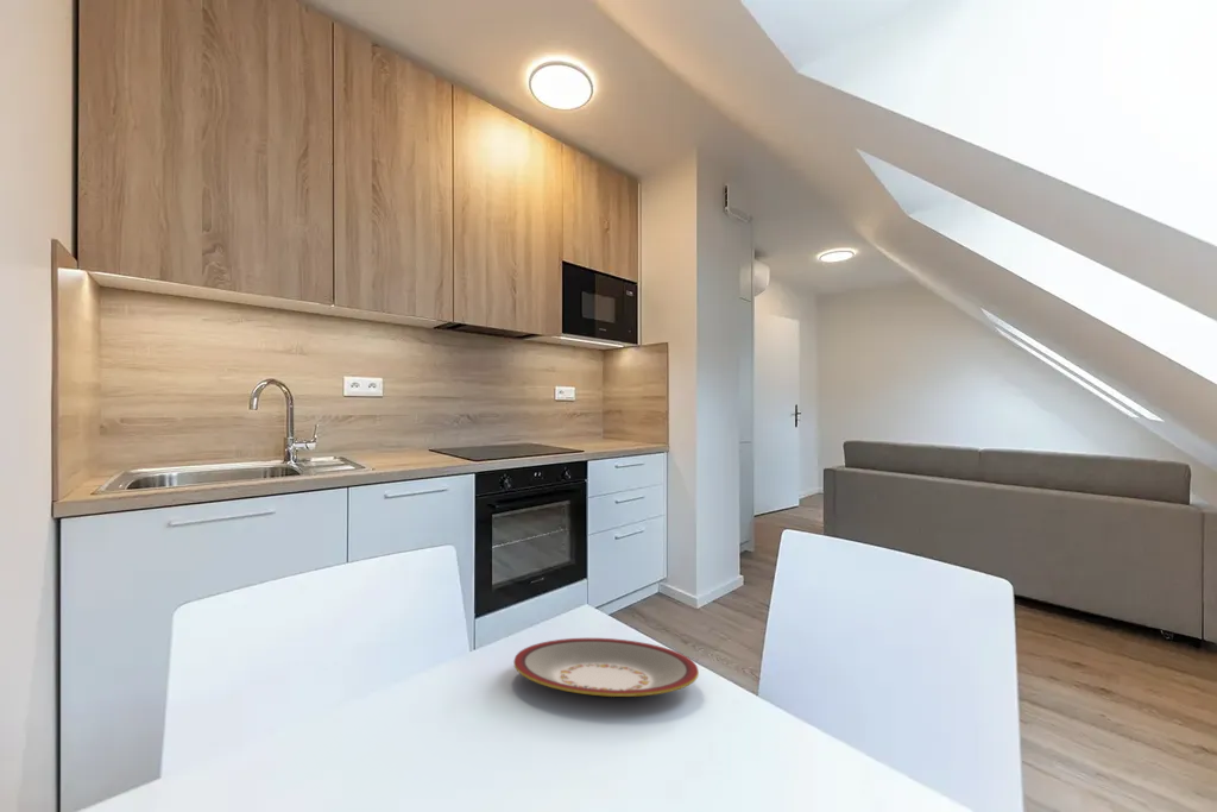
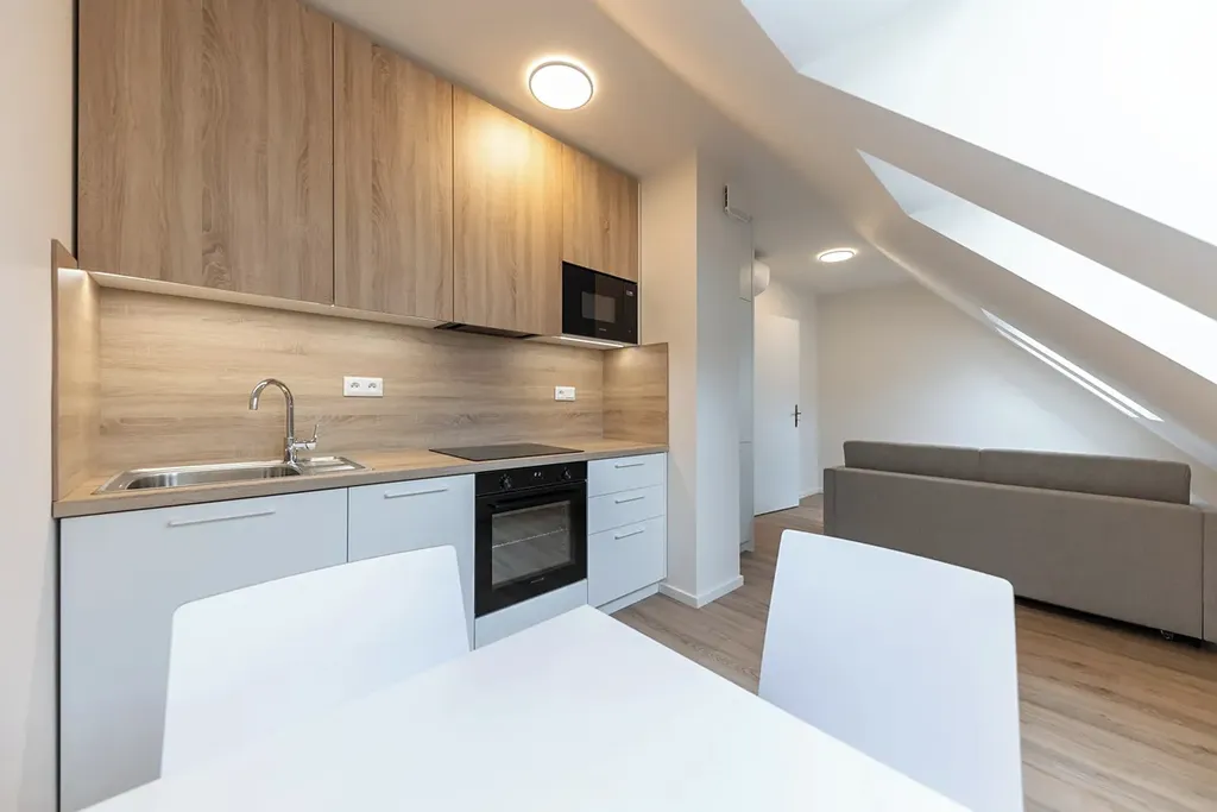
- plate [512,637,700,698]
